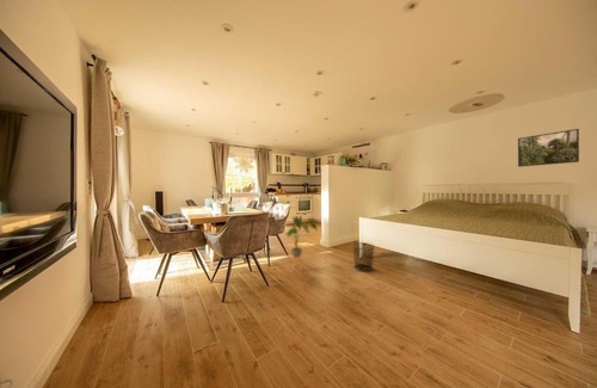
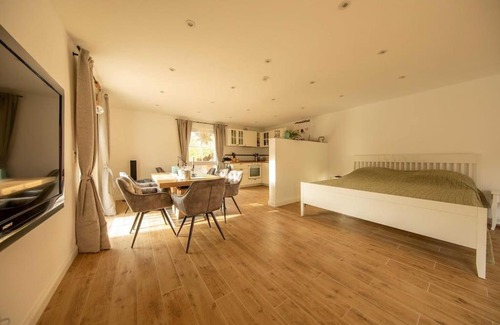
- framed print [517,128,580,168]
- house plant [284,215,319,272]
- waste bin [351,241,376,273]
- ceiling lamp [448,93,505,115]
